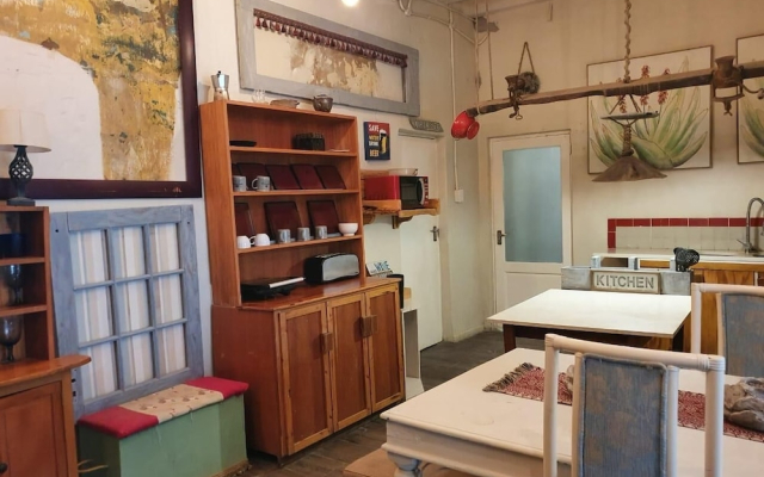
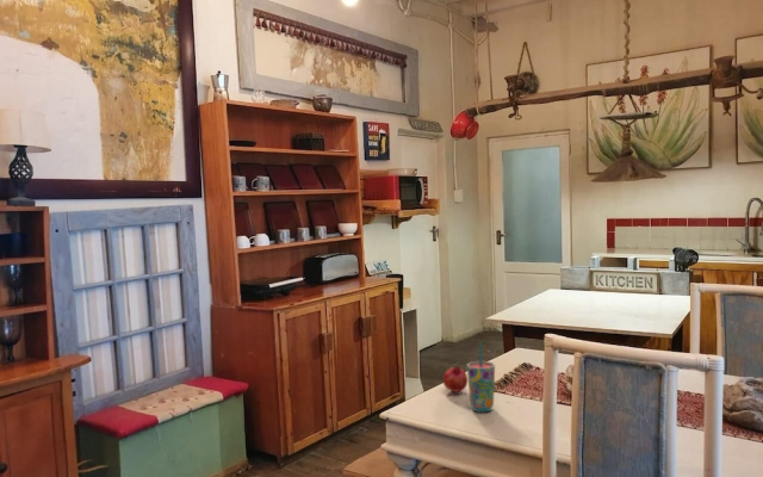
+ fruit [442,365,469,394]
+ cup [466,341,496,413]
